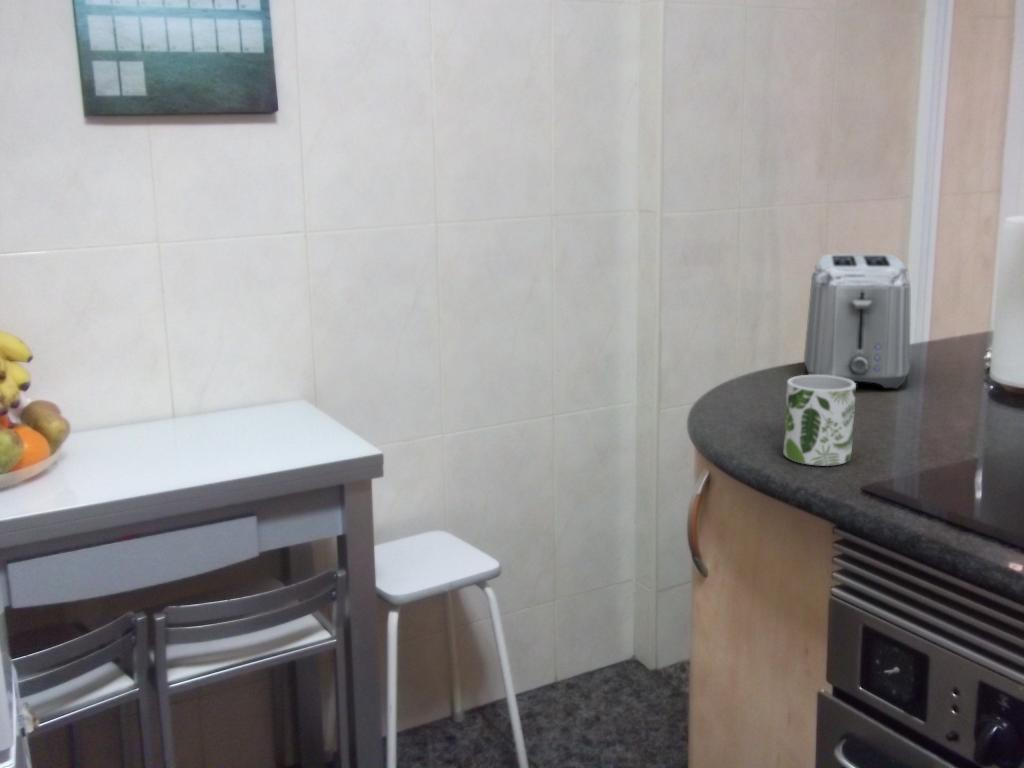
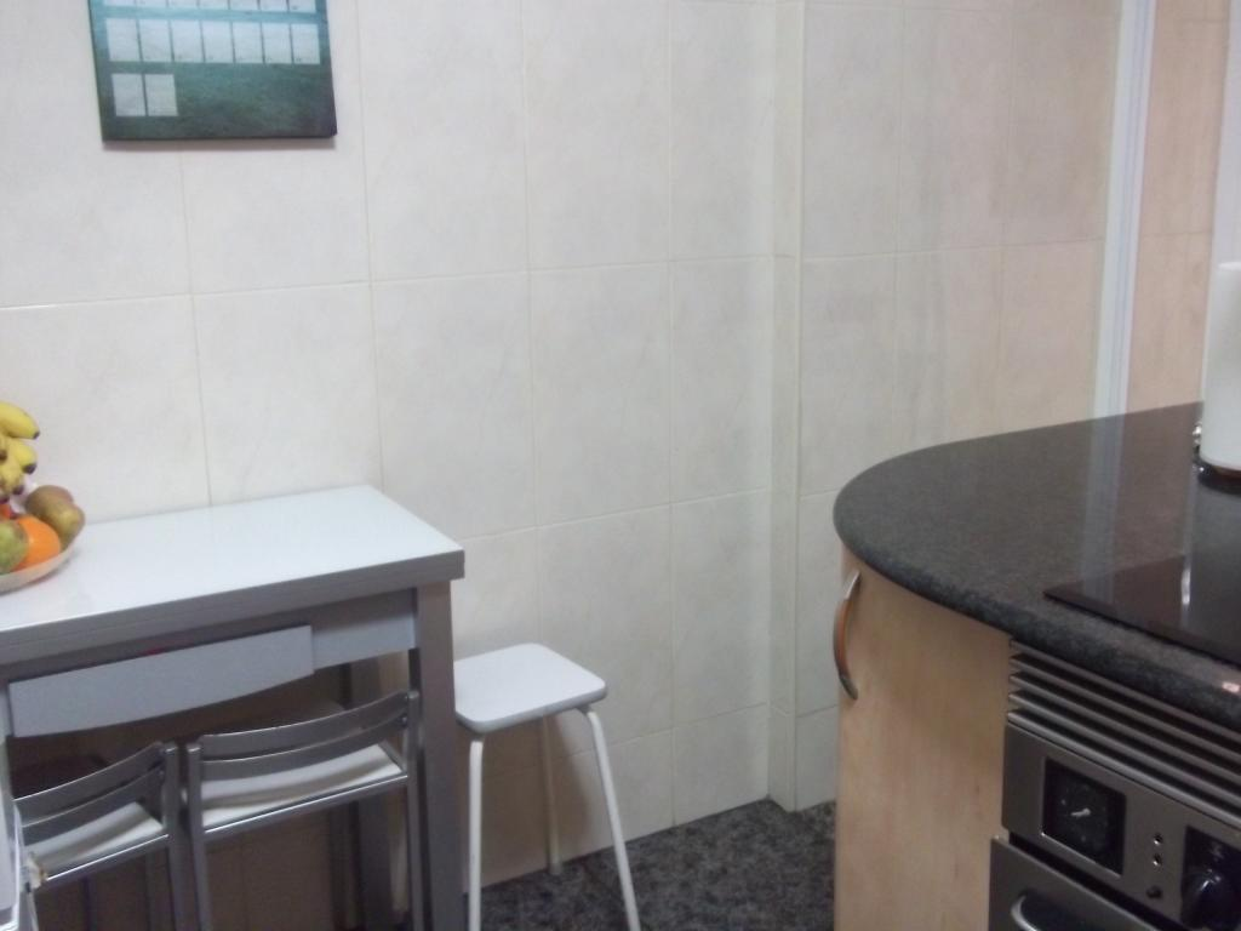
- toaster [803,253,911,389]
- mug [783,374,857,467]
